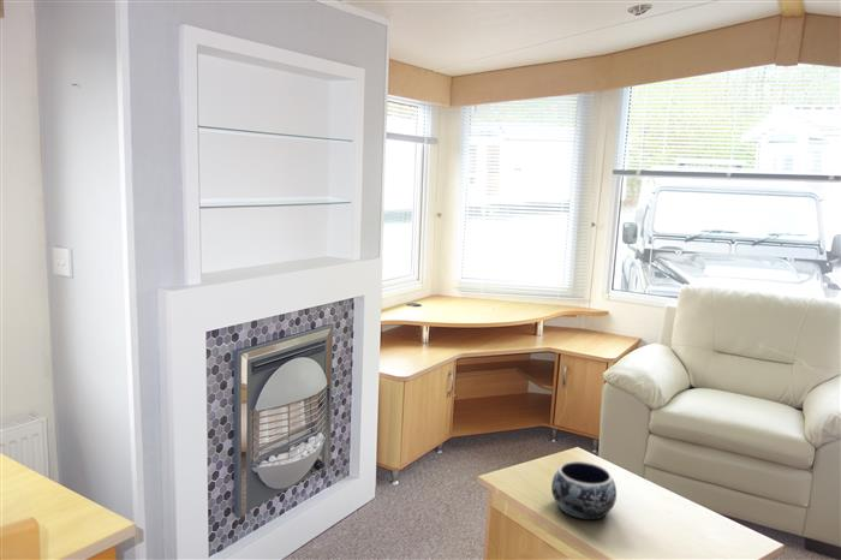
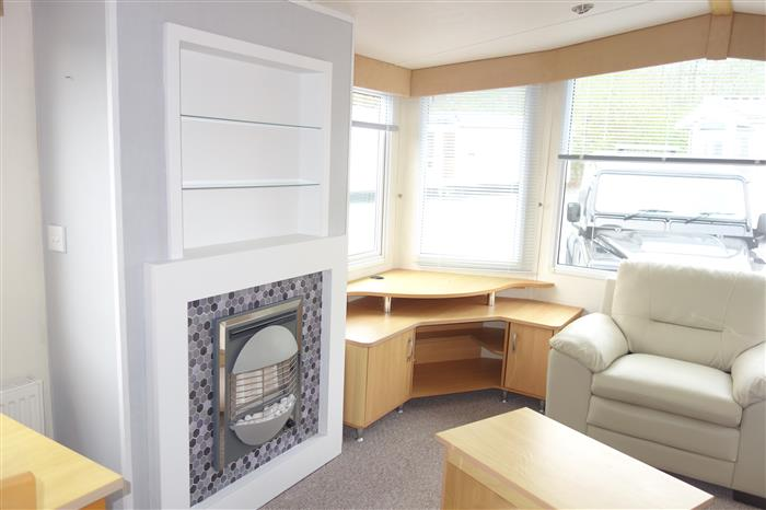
- decorative bowl [550,460,618,522]
